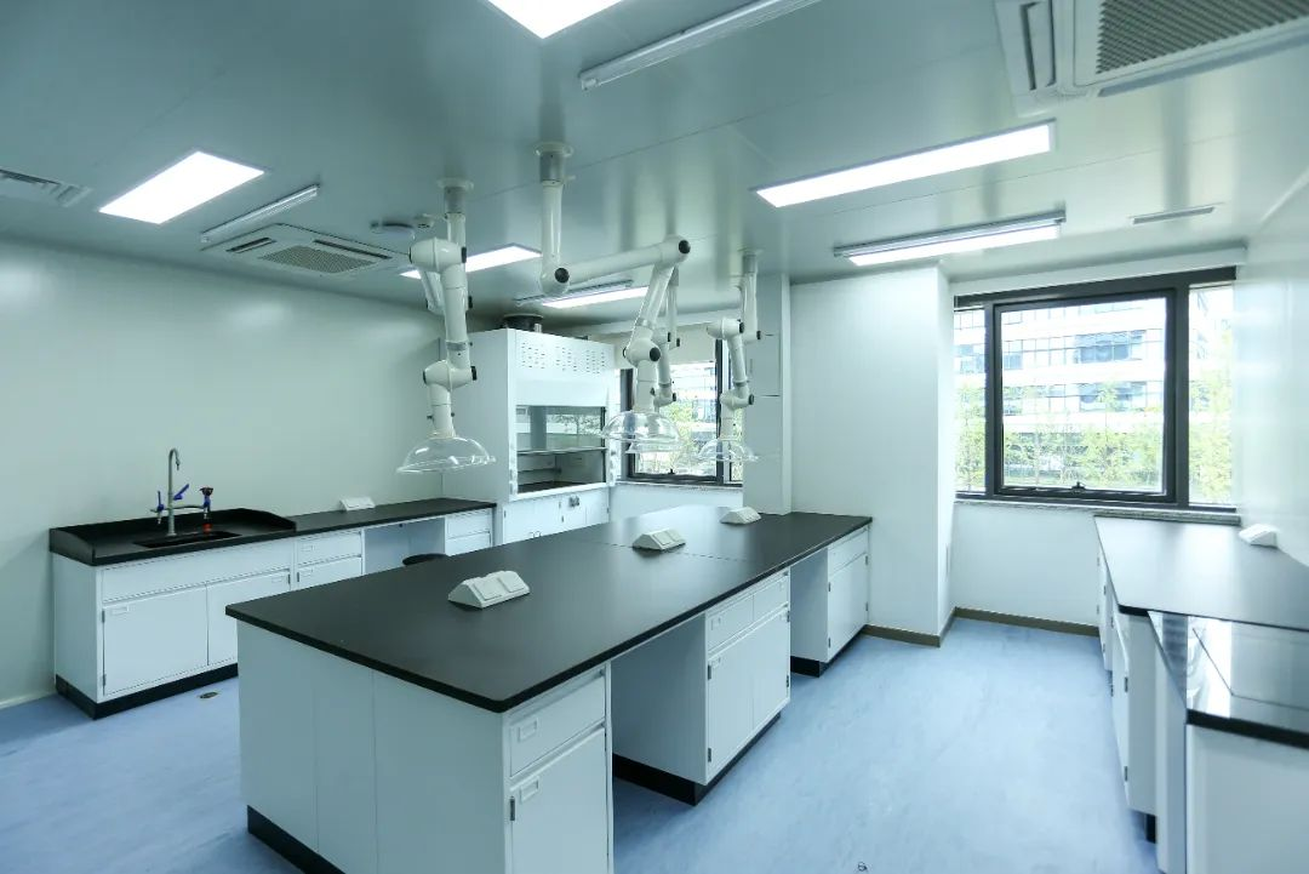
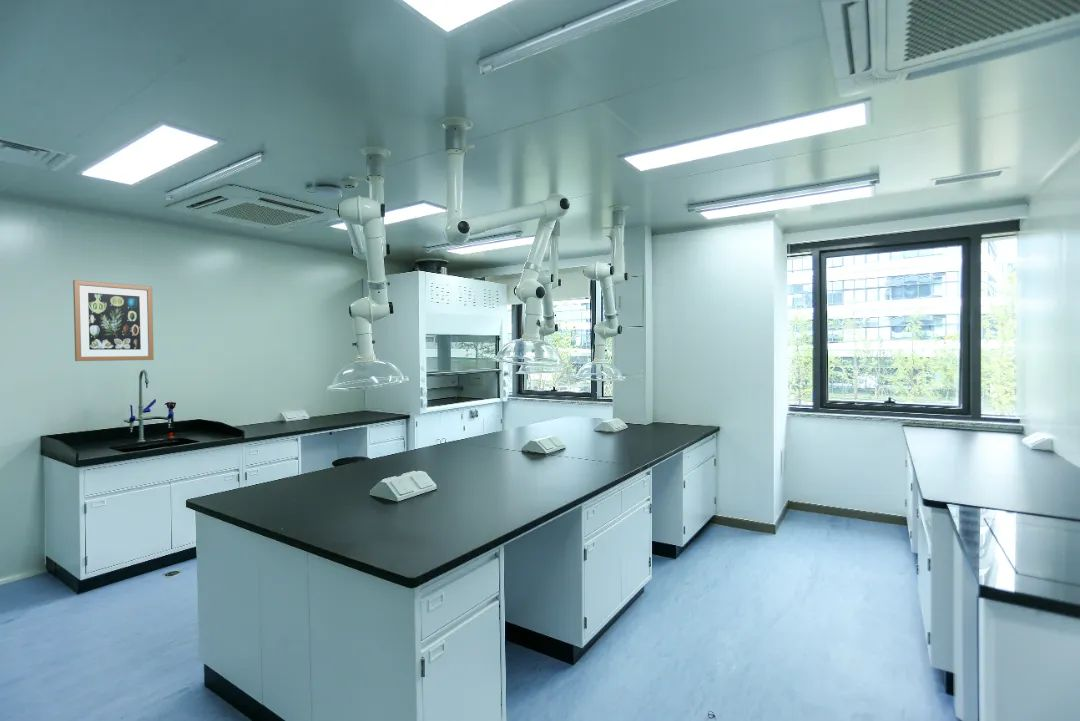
+ wall art [72,279,155,362]
